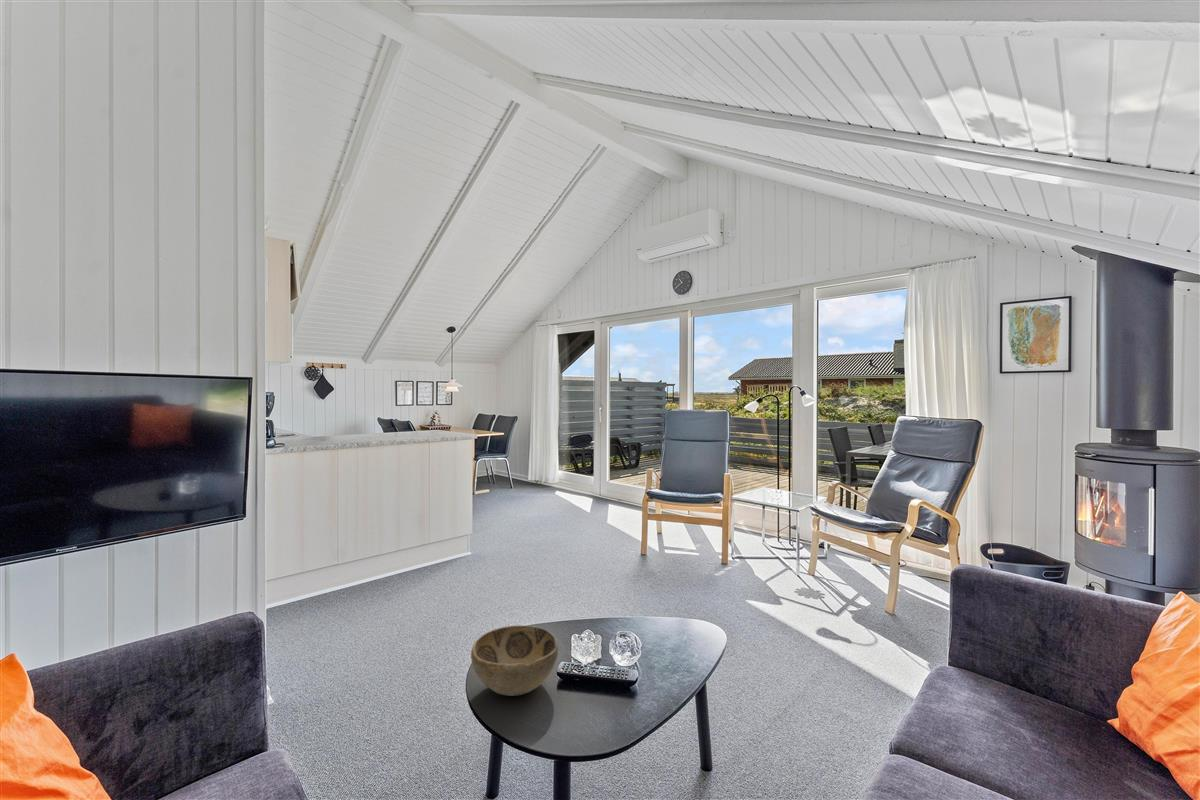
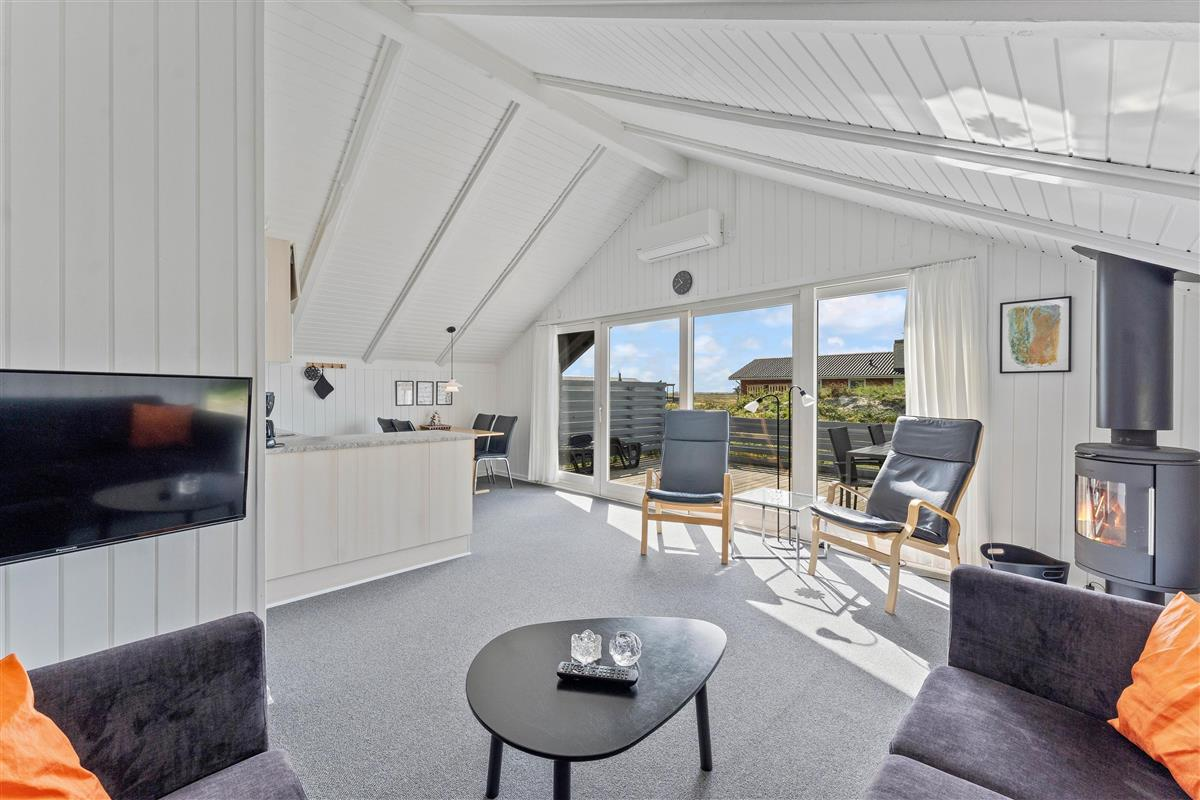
- decorative bowl [470,624,559,697]
